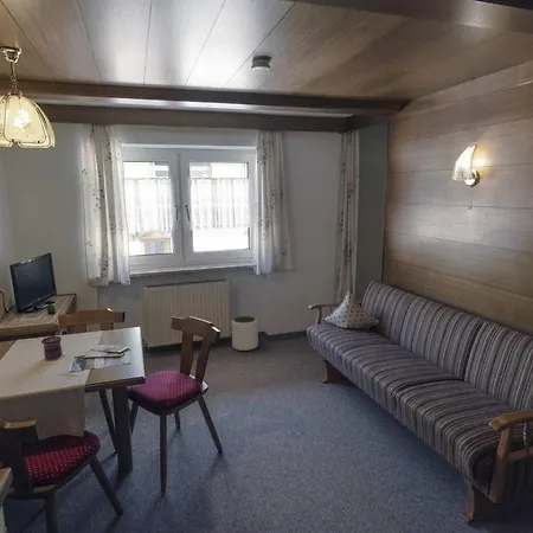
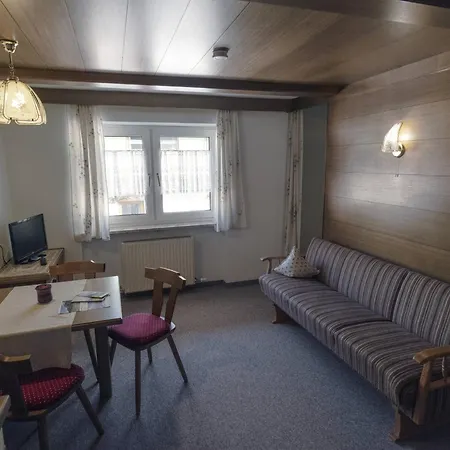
- plant pot [231,315,259,352]
